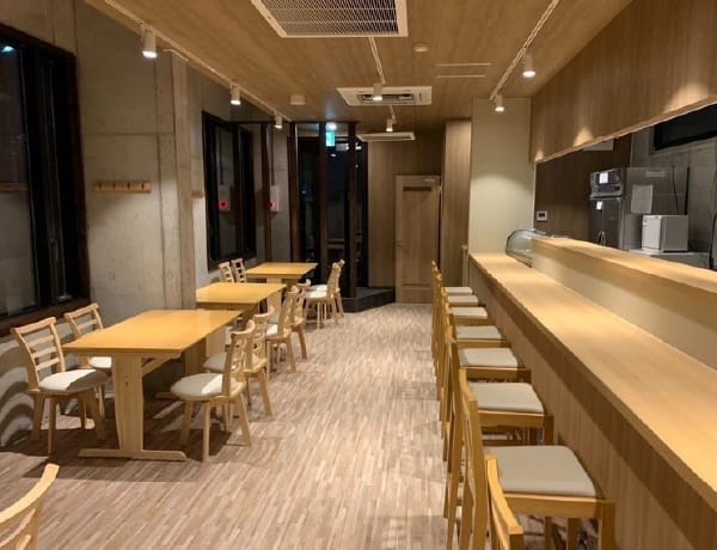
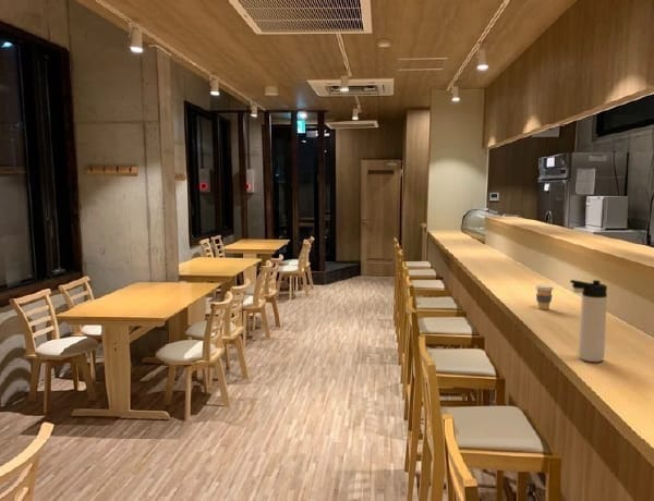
+ thermos bottle [569,279,608,363]
+ coffee cup [534,284,555,310]
